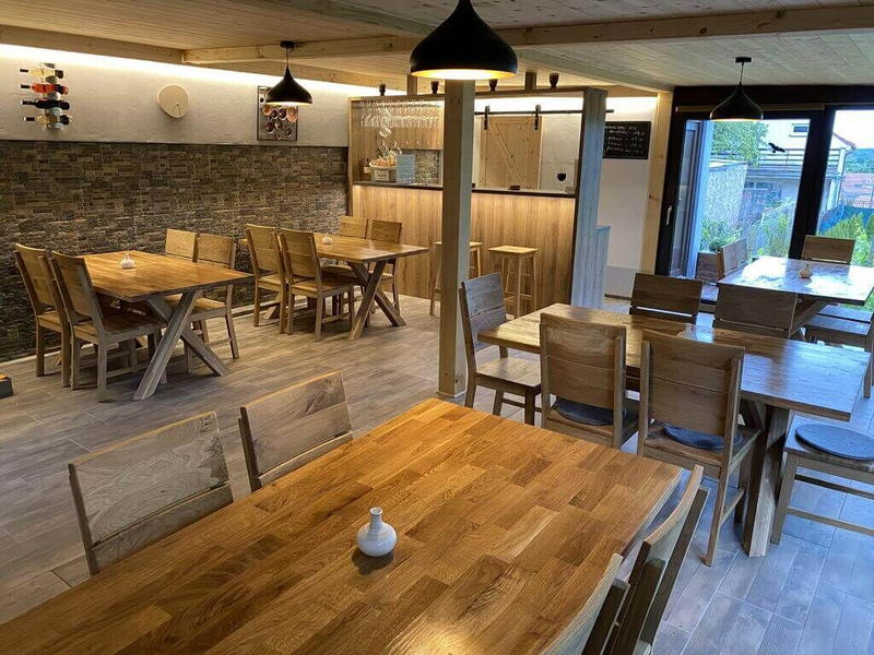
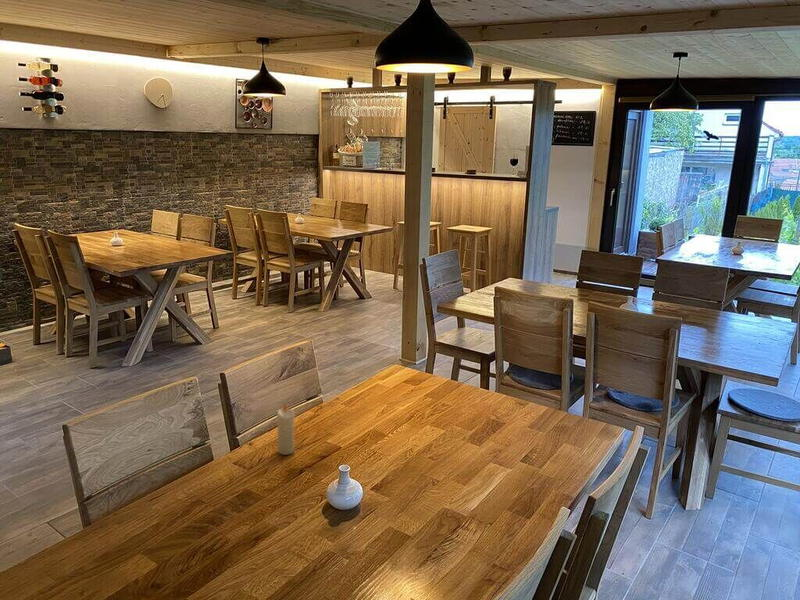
+ candle [276,402,296,456]
